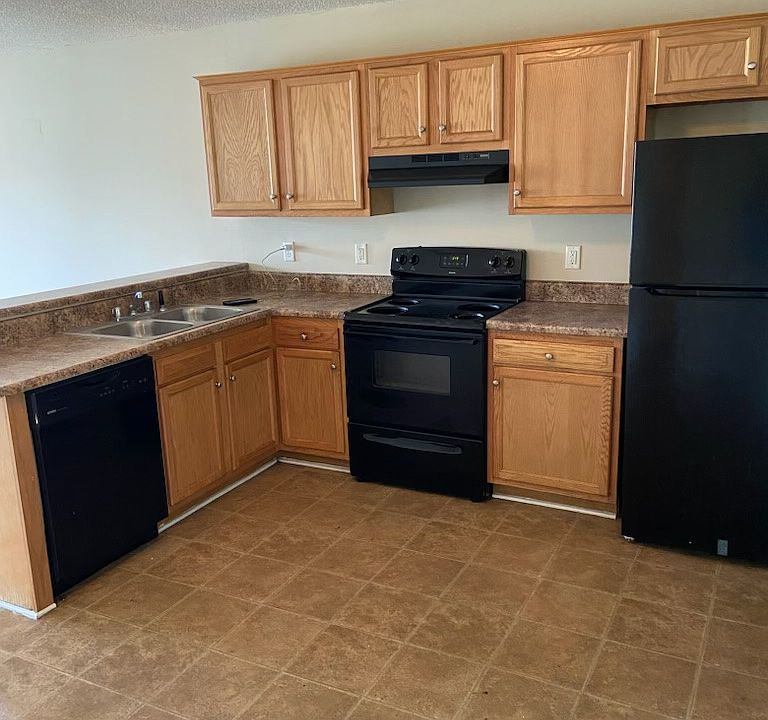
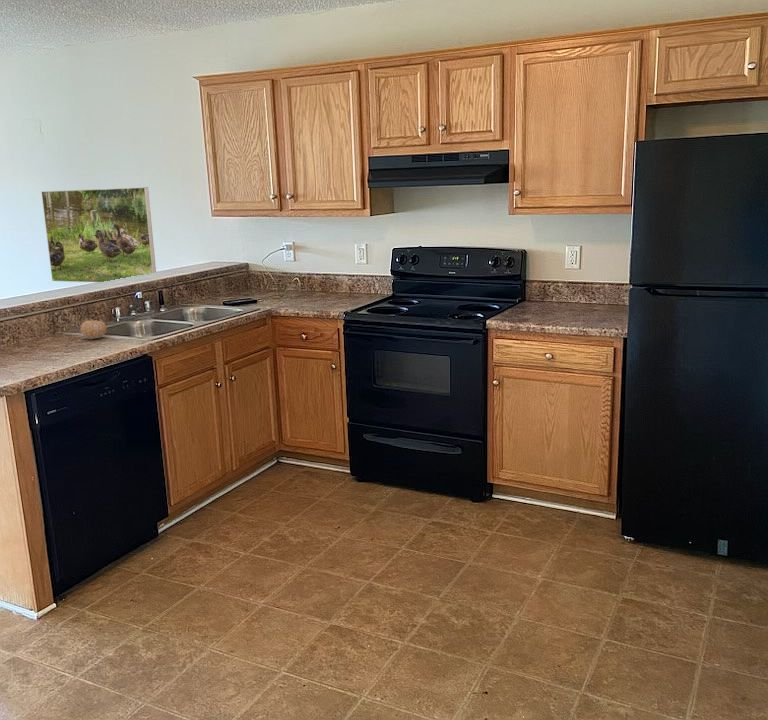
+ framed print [40,186,157,283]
+ fruit [79,319,108,340]
